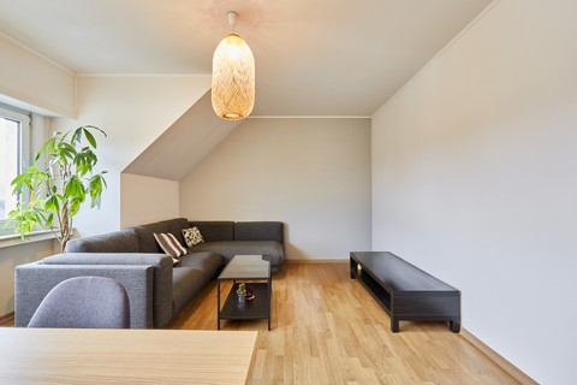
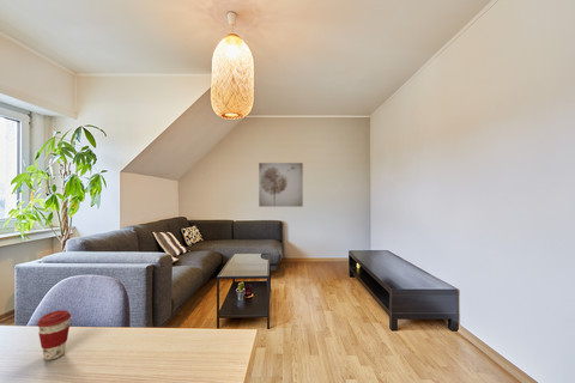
+ coffee cup [36,309,72,361]
+ wall art [258,162,304,208]
